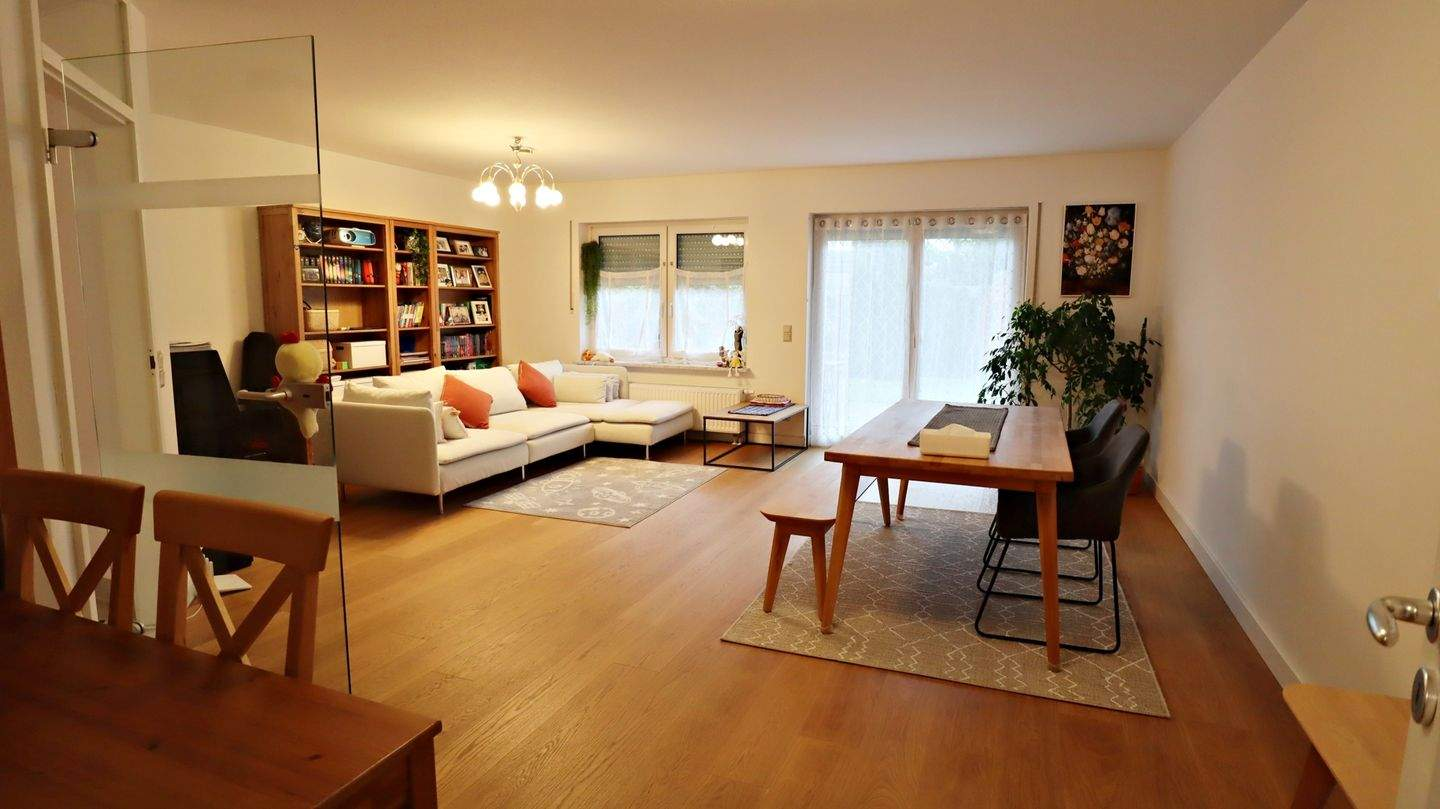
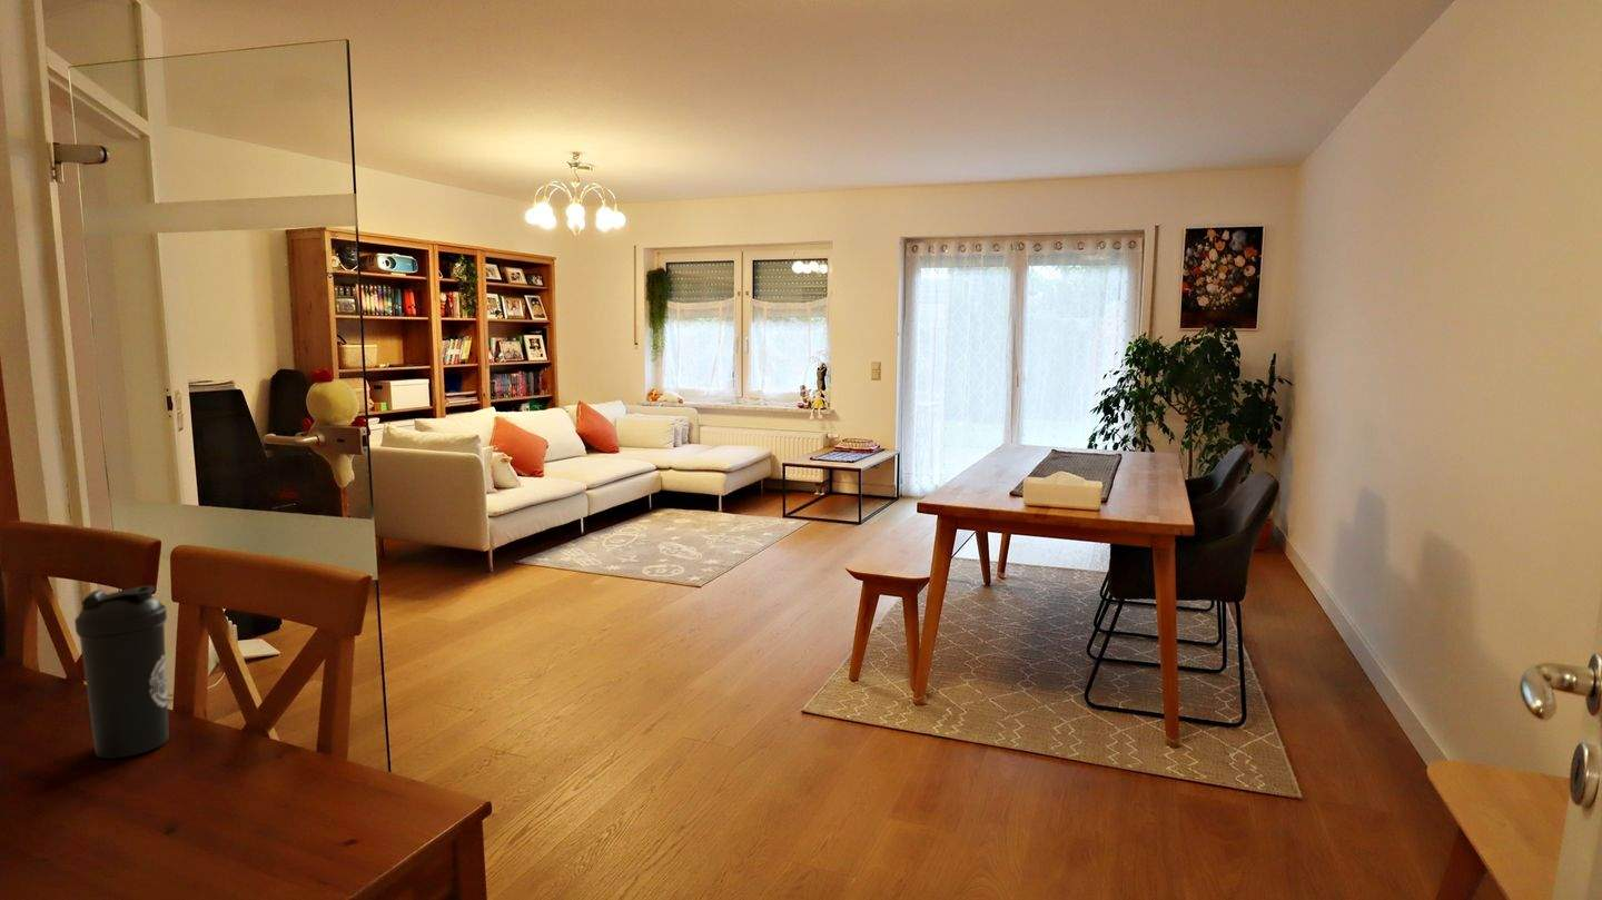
+ water bottle [73,584,170,760]
